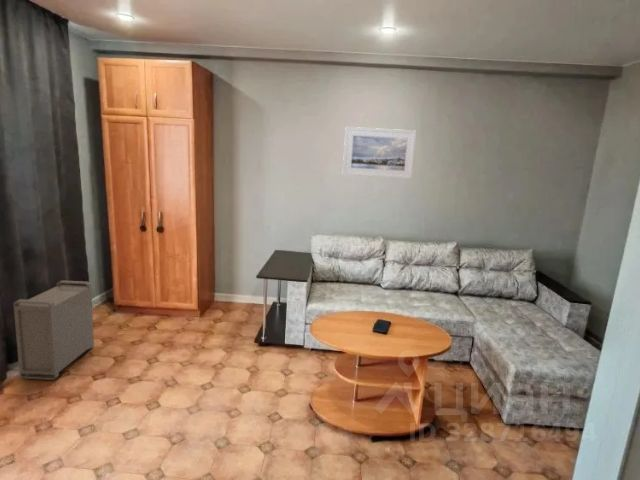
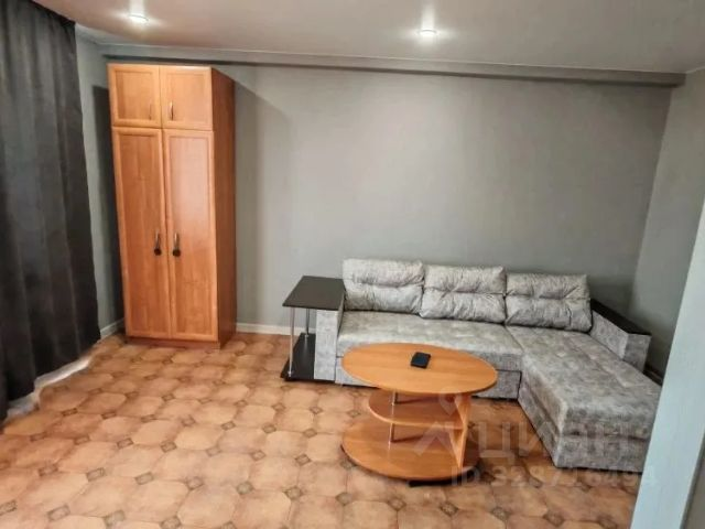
- storage bin [12,279,95,381]
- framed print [342,126,417,180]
